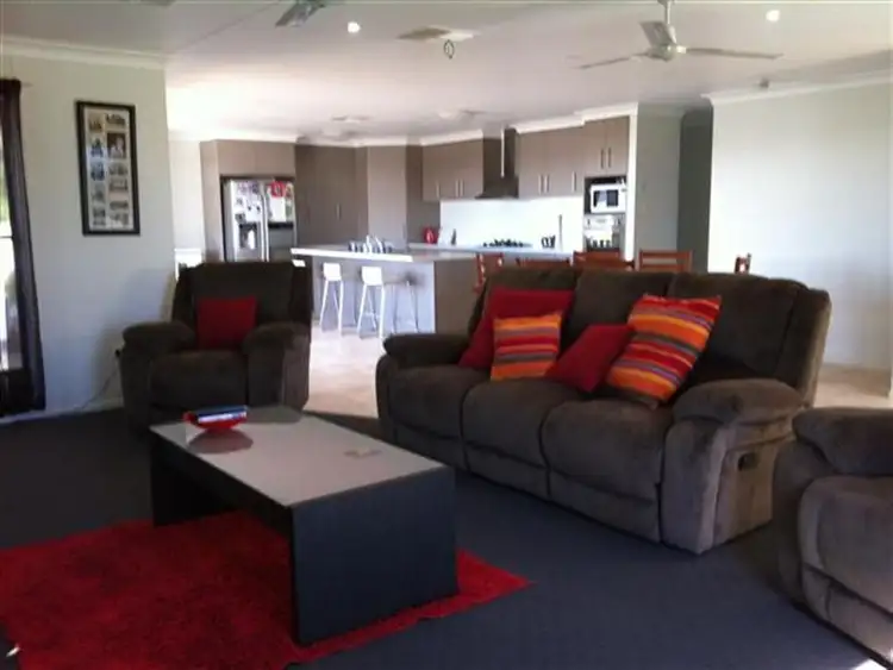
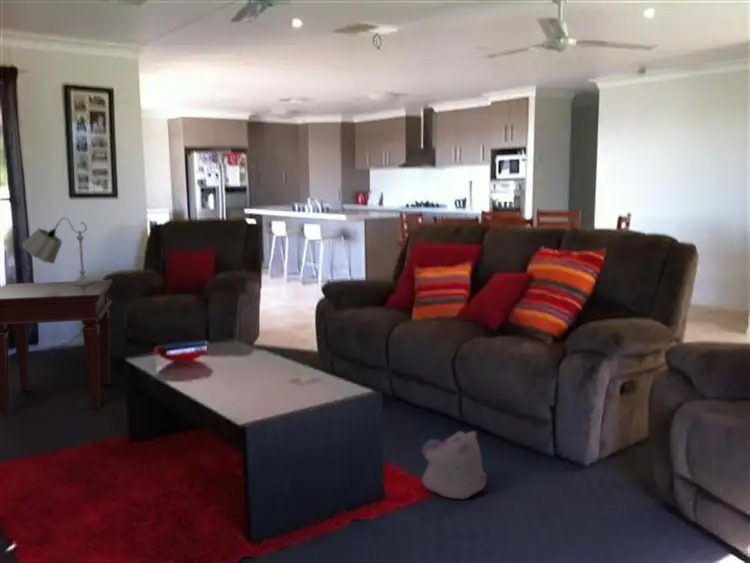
+ side table [0,279,114,417]
+ plush toy [421,430,488,500]
+ table lamp [21,216,112,285]
